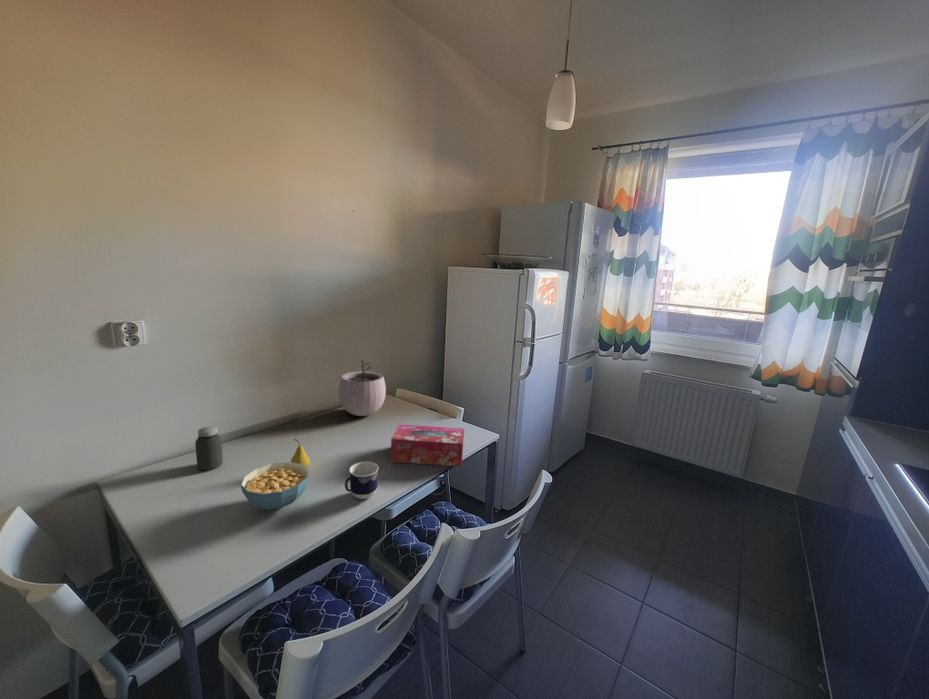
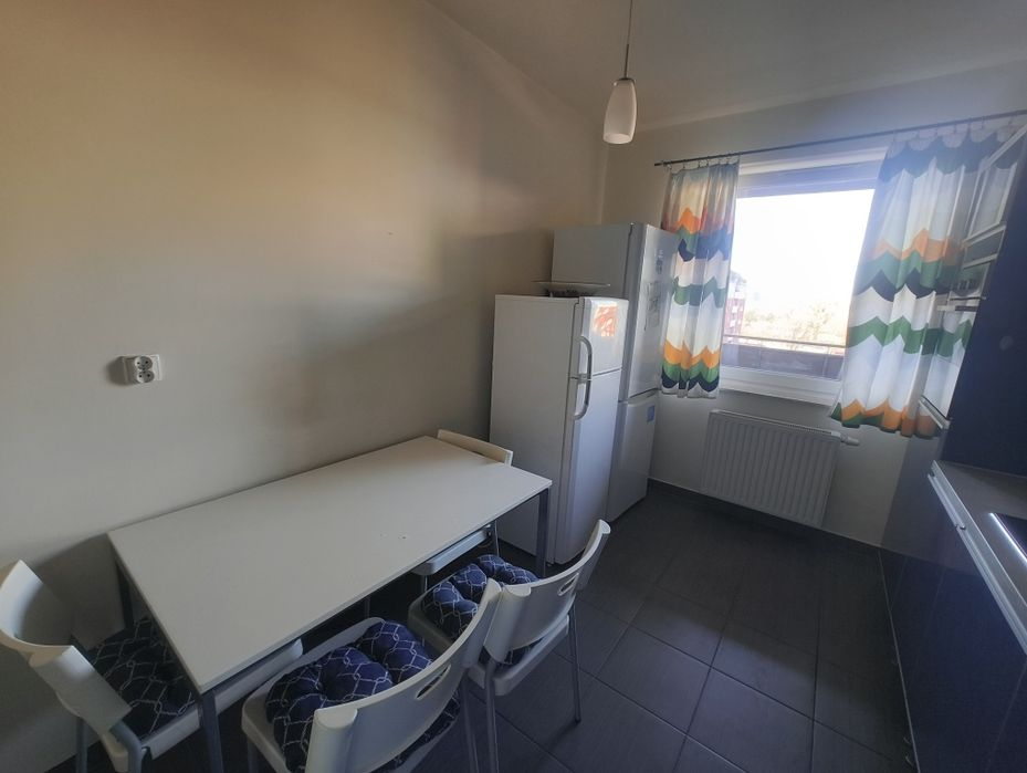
- jar [194,426,224,471]
- tissue box [390,423,465,467]
- cereal bowl [240,461,310,511]
- cup [344,461,379,500]
- fruit [290,438,311,468]
- plant pot [338,359,387,417]
